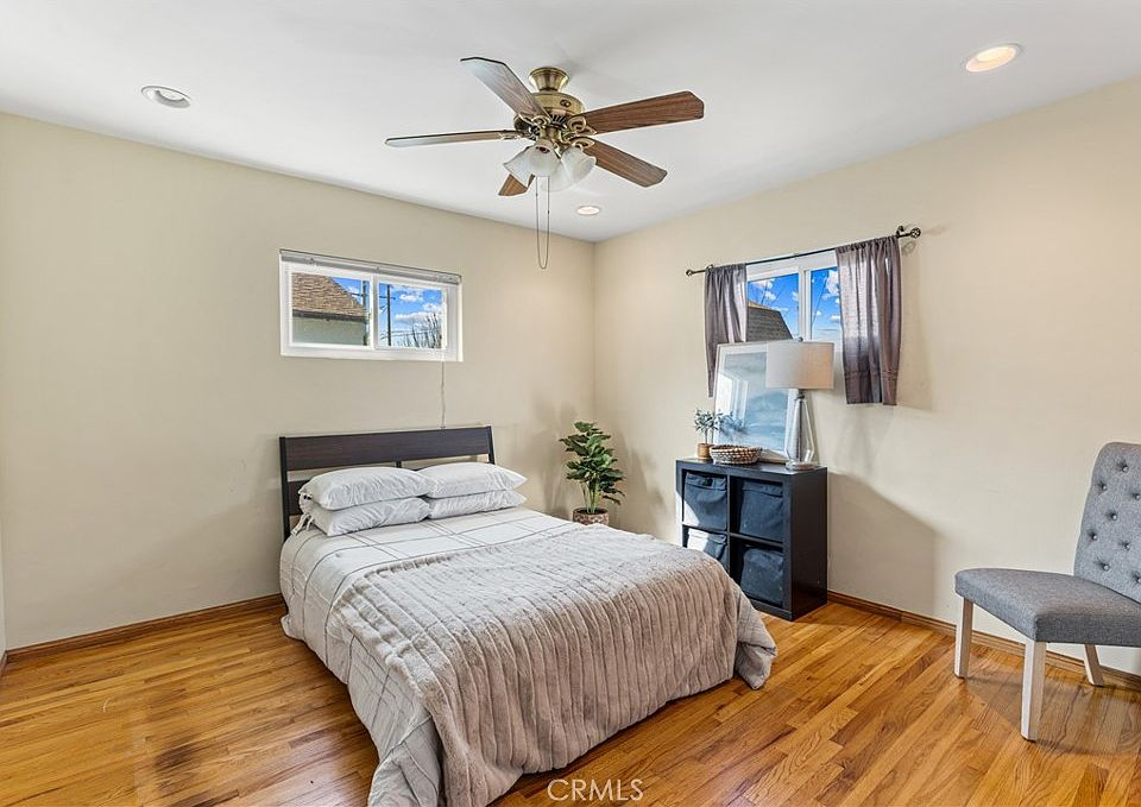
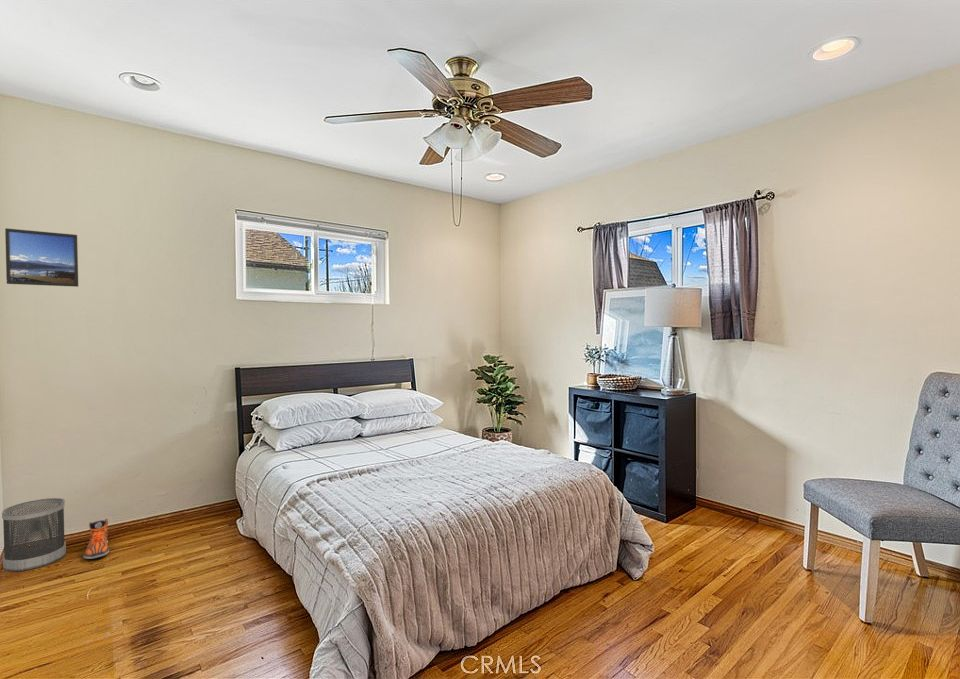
+ sneaker [83,518,110,560]
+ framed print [4,228,79,288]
+ wastebasket [1,497,67,572]
